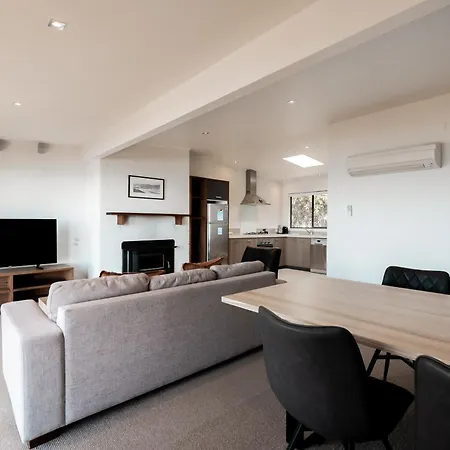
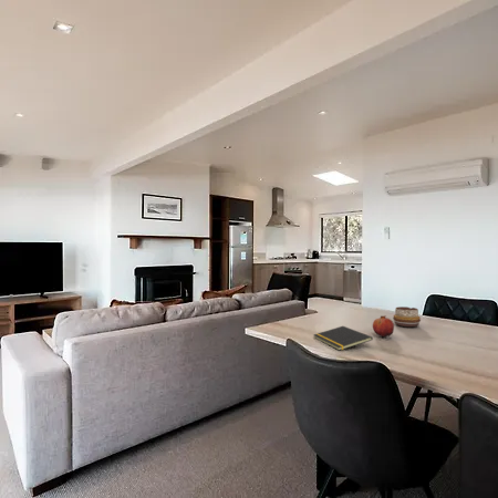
+ decorative bowl [392,305,422,328]
+ notepad [312,325,374,352]
+ fruit [372,314,395,338]
